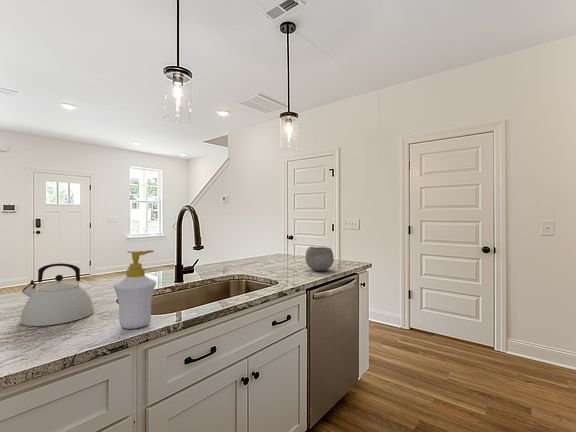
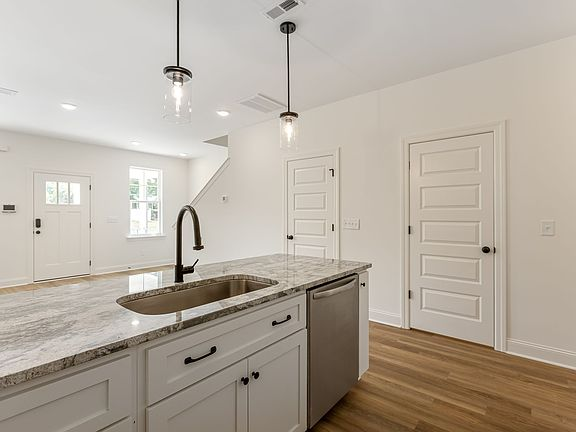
- soap bottle [113,249,157,330]
- bowl [305,246,334,272]
- kettle [19,262,95,327]
